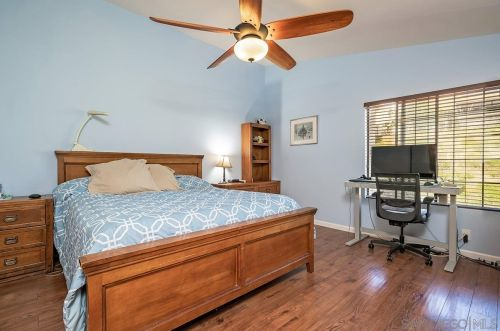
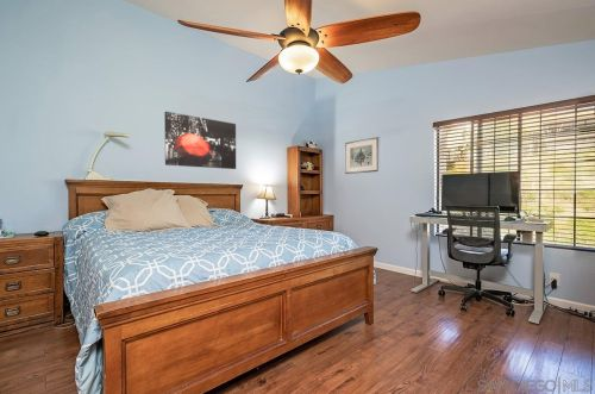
+ wall art [163,111,237,170]
